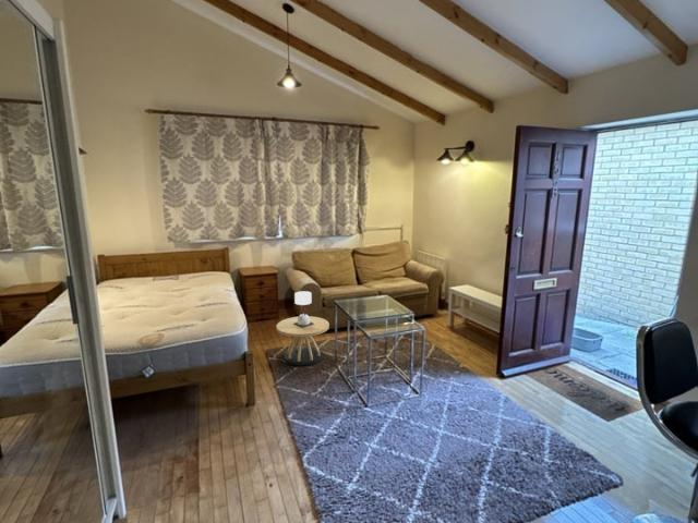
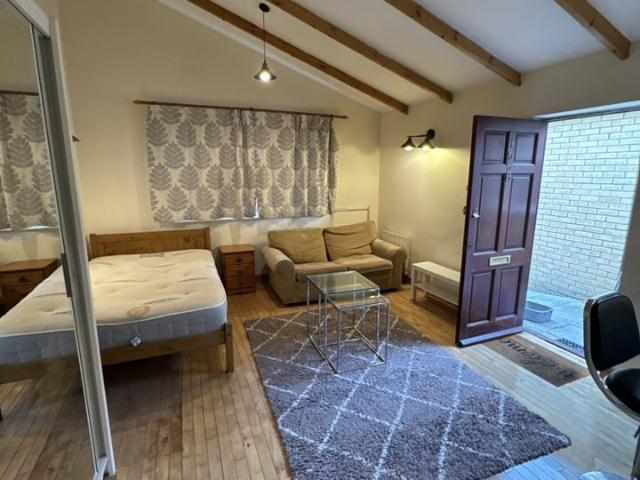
- side table [275,290,330,366]
